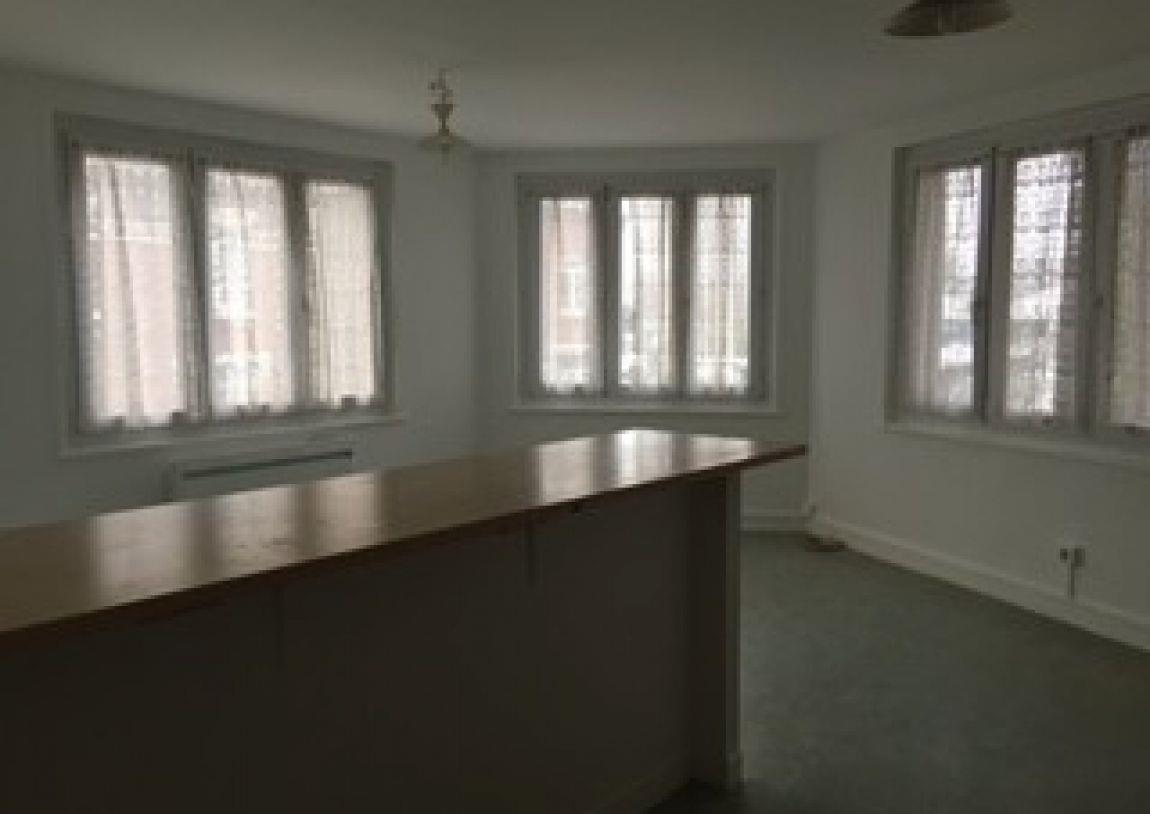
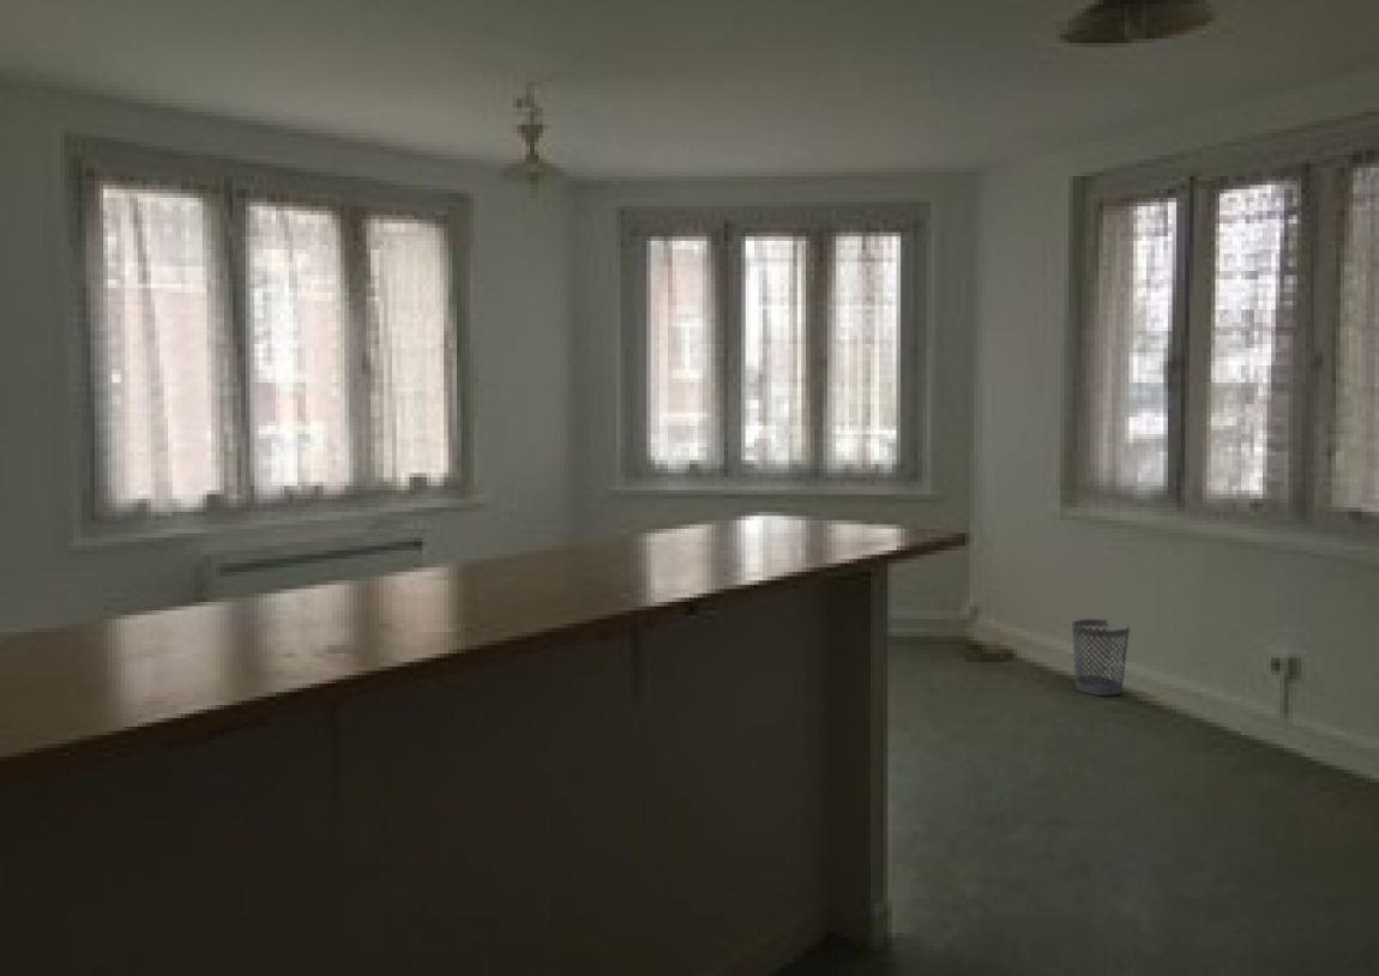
+ wastebasket [1071,617,1131,697]
